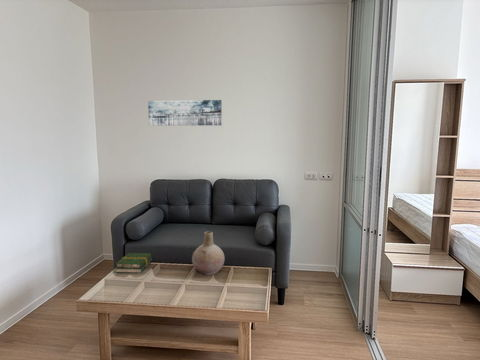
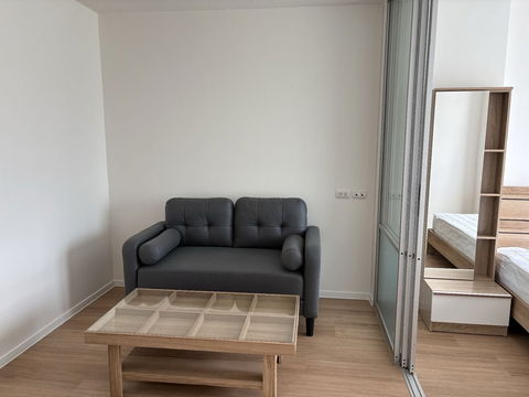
- book [114,252,153,274]
- wall art [147,99,223,127]
- vase [191,230,226,276]
